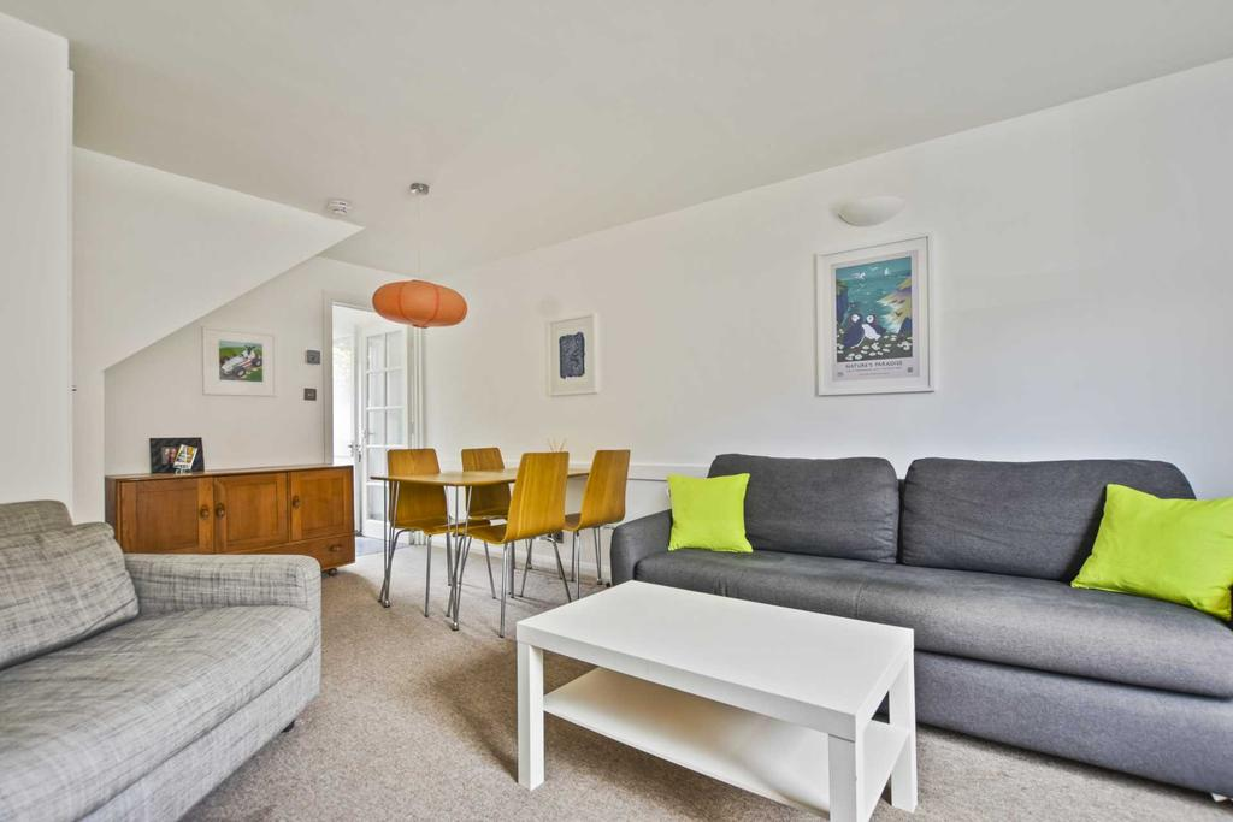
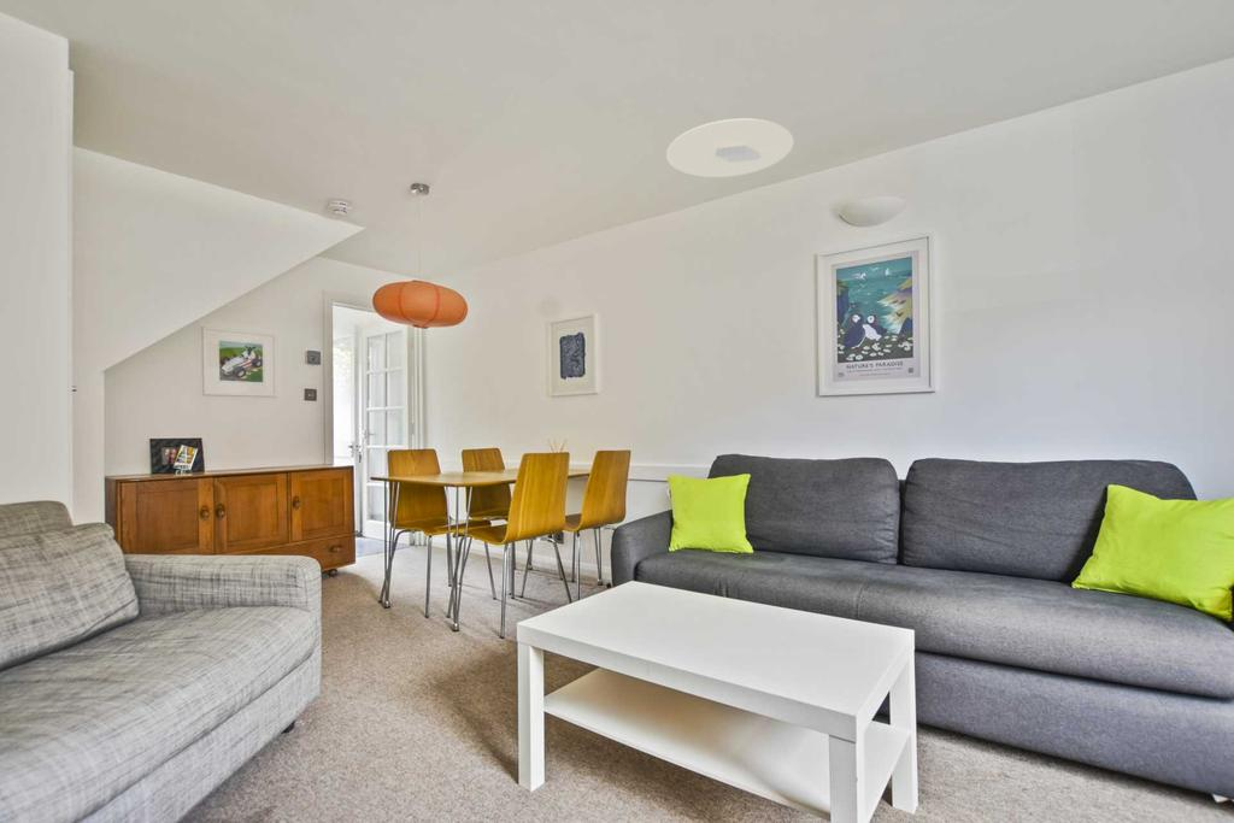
+ ceiling light [665,118,794,178]
